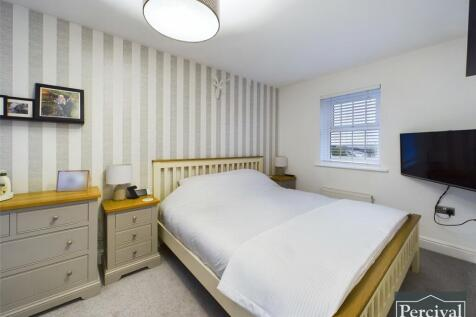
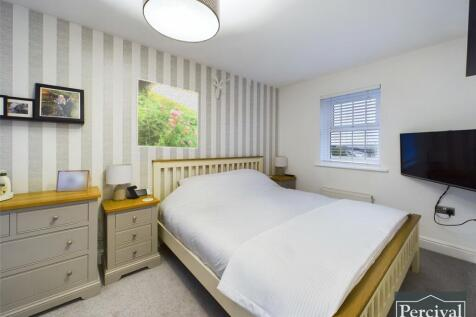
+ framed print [136,77,199,149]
